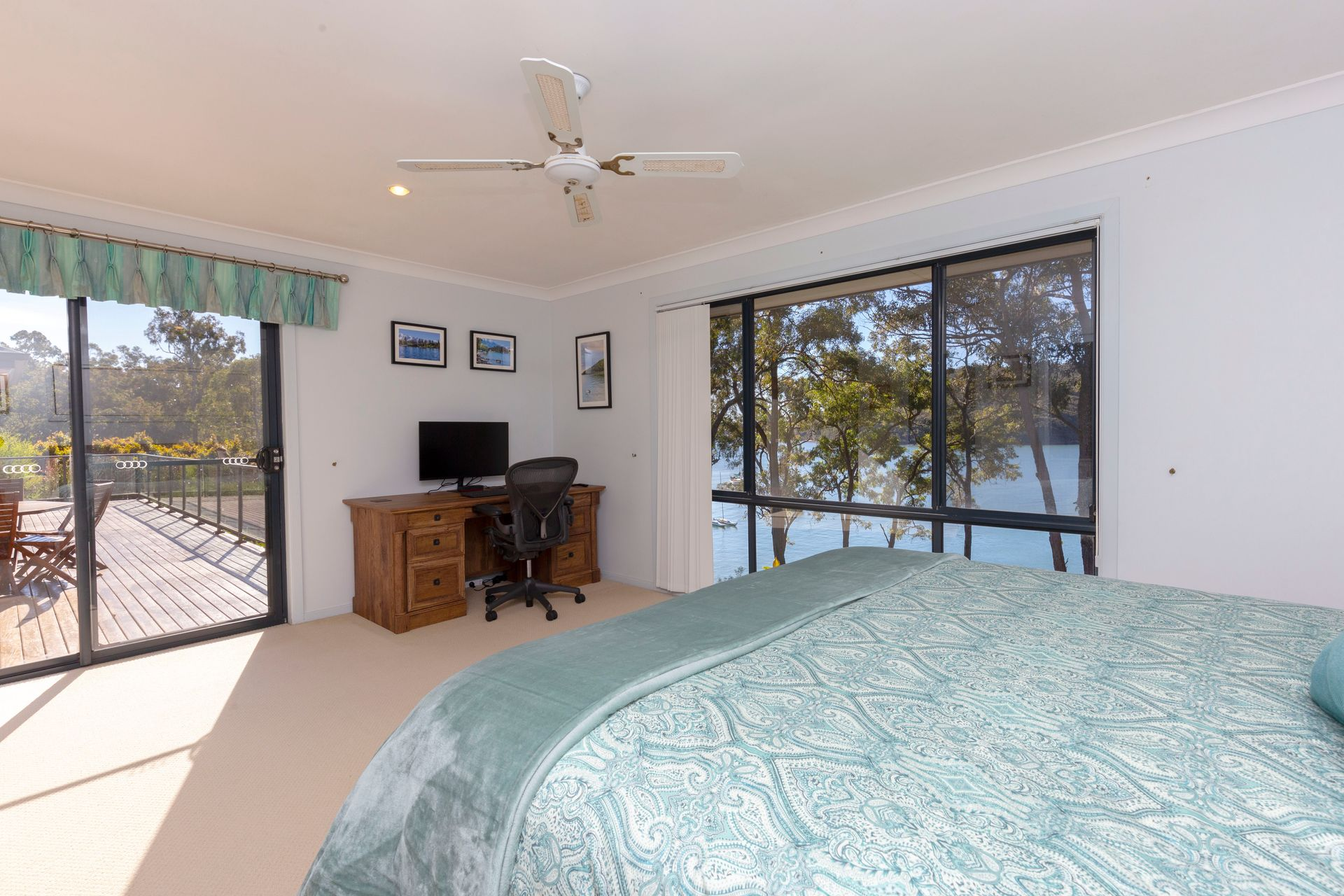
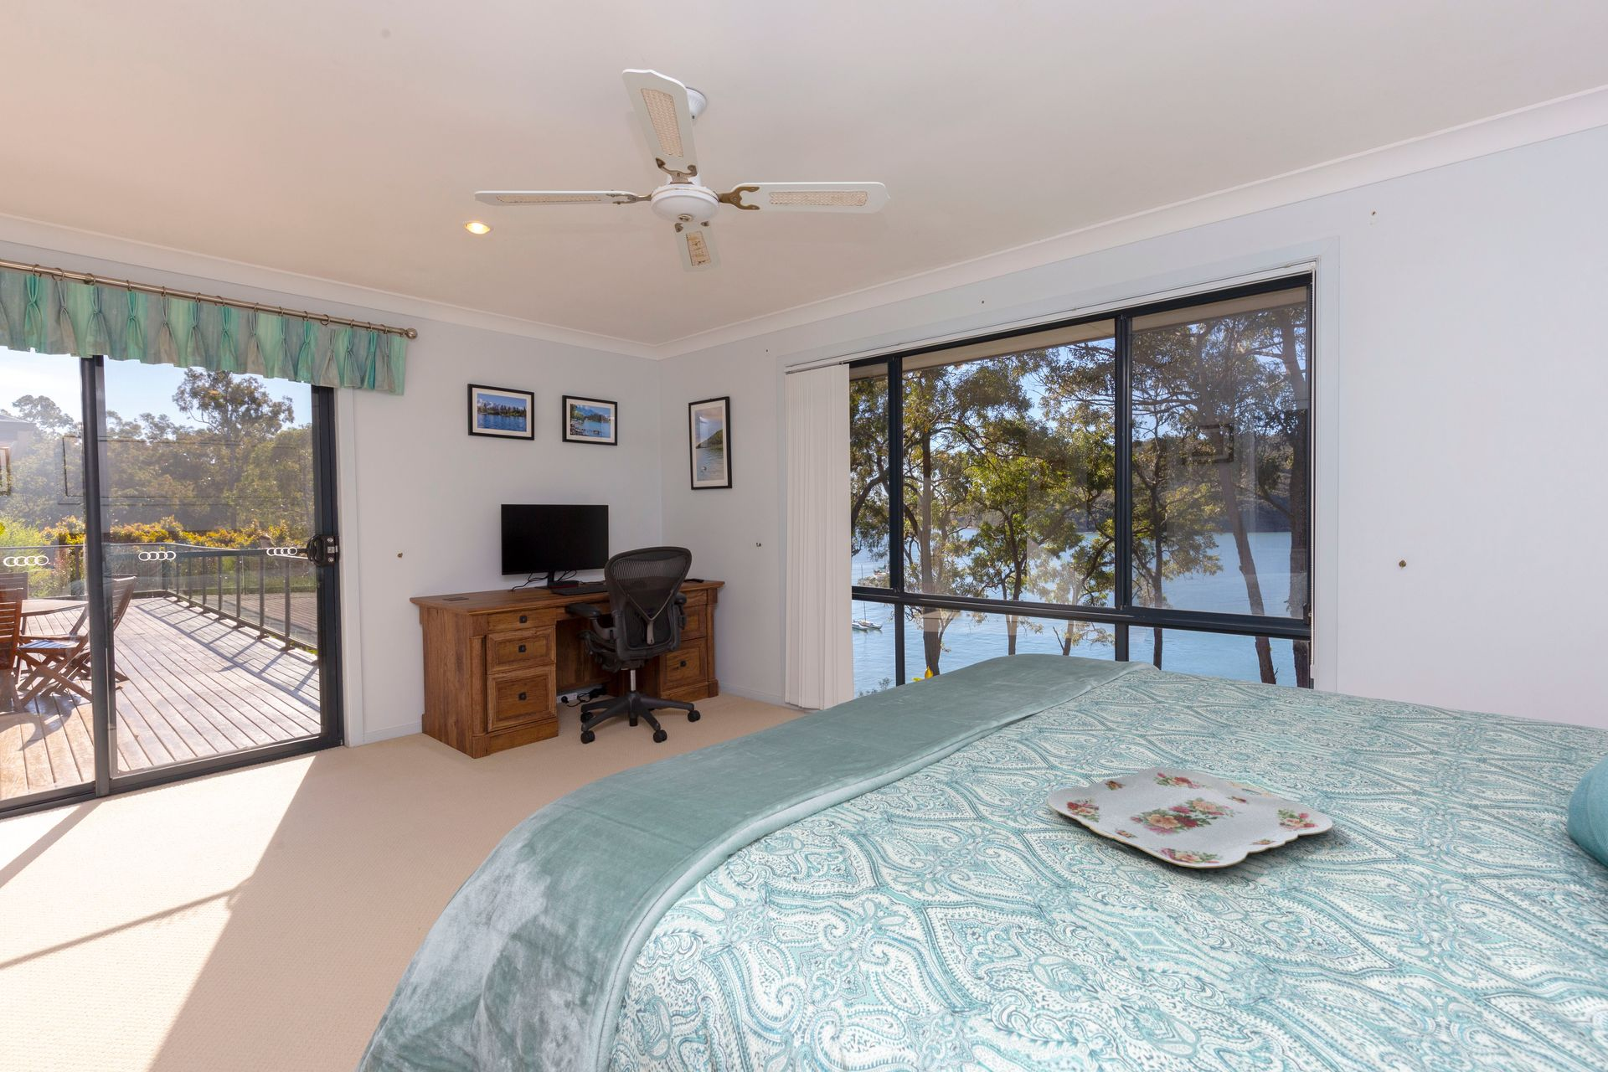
+ serving tray [1046,766,1334,869]
